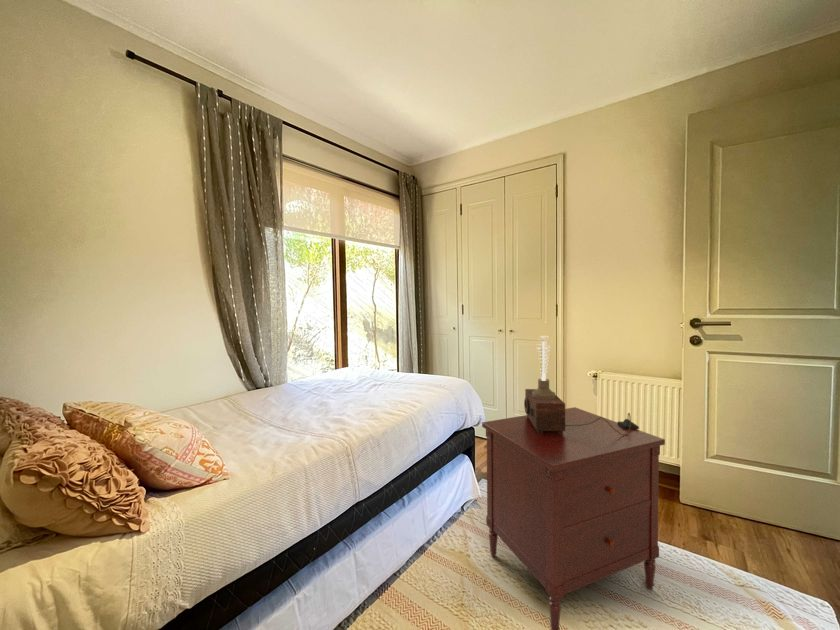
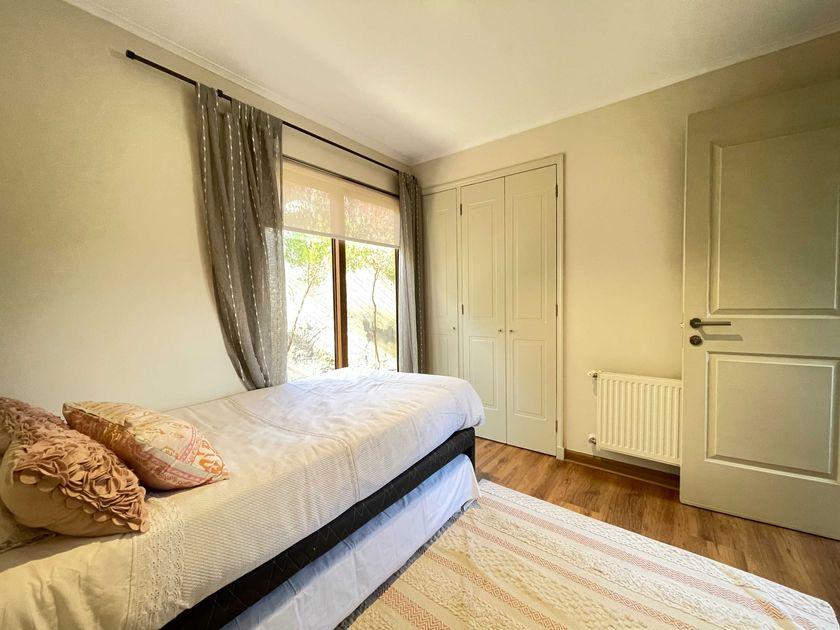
- table lamp [523,335,640,435]
- dresser [481,406,666,630]
